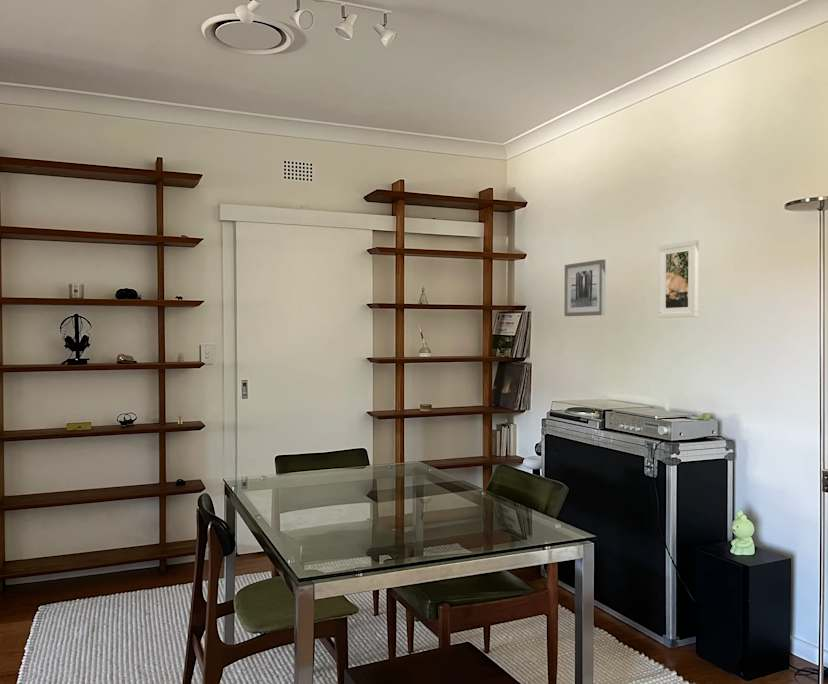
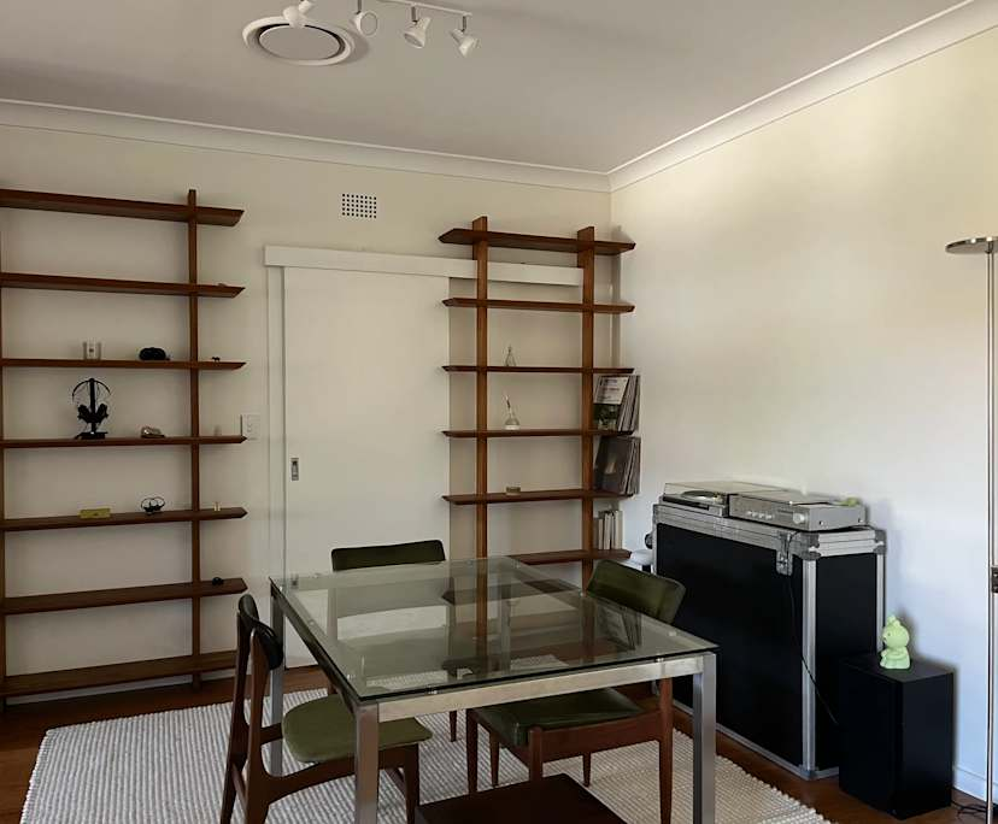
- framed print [657,239,699,319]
- wall art [563,259,606,317]
